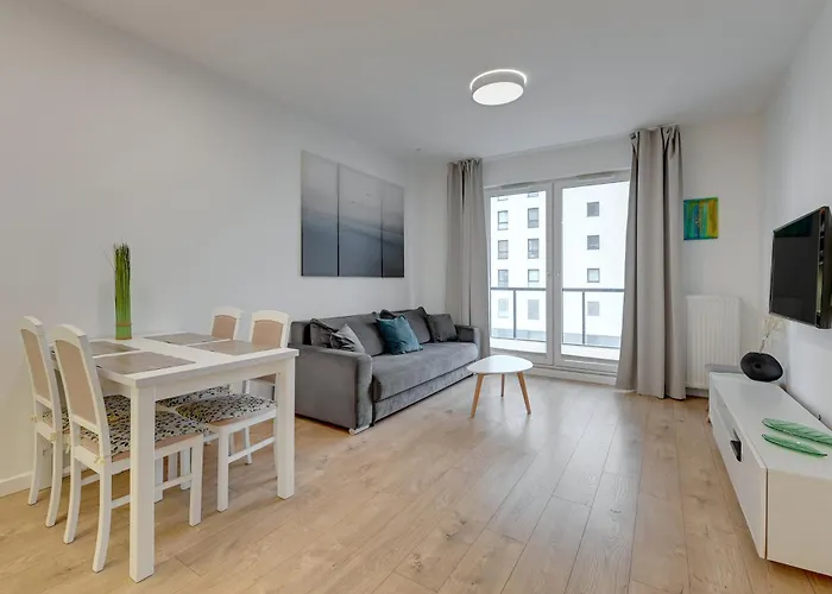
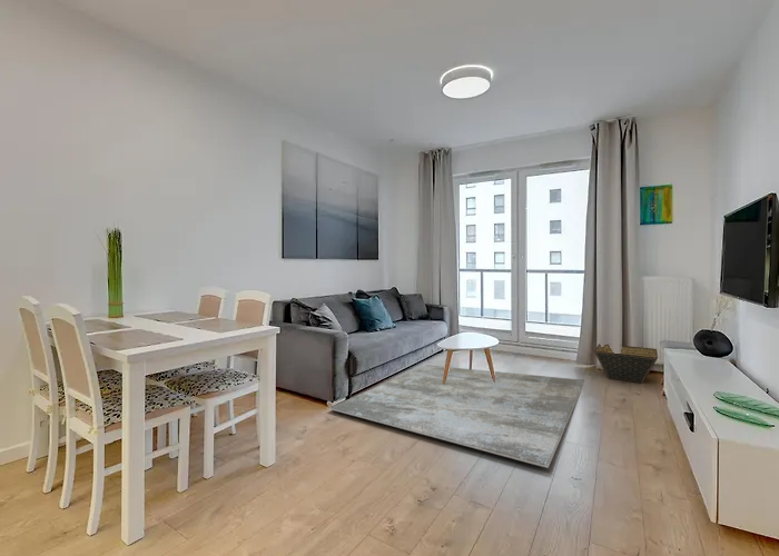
+ rug [327,364,585,469]
+ basket [593,342,659,384]
